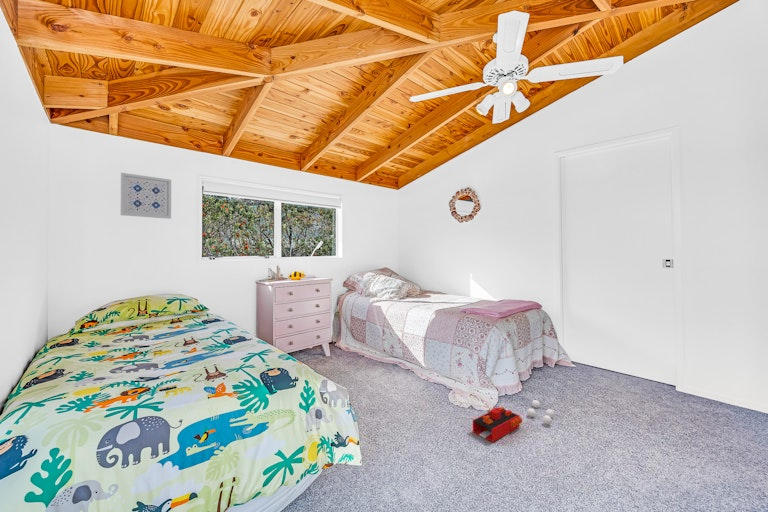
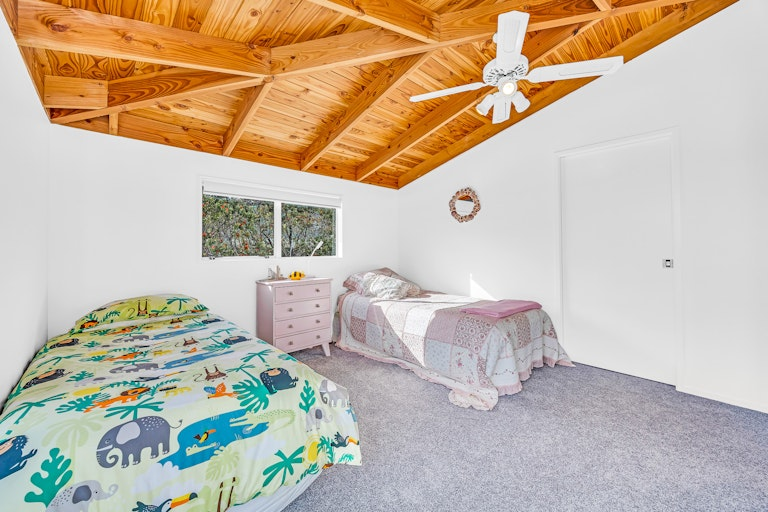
- ball [526,399,555,425]
- wall art [120,172,172,220]
- toy train [472,406,523,443]
